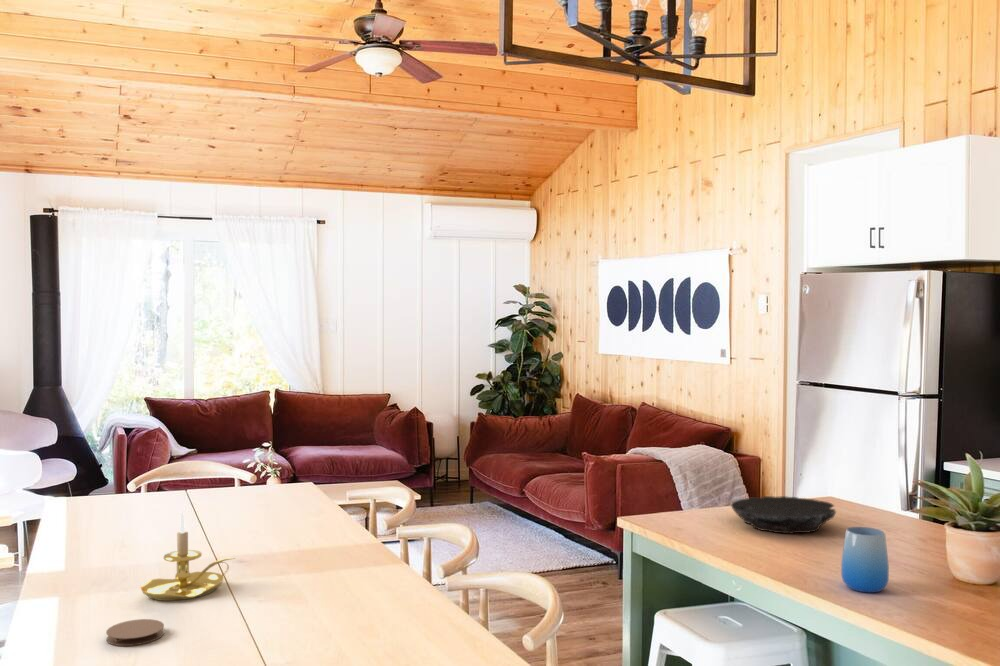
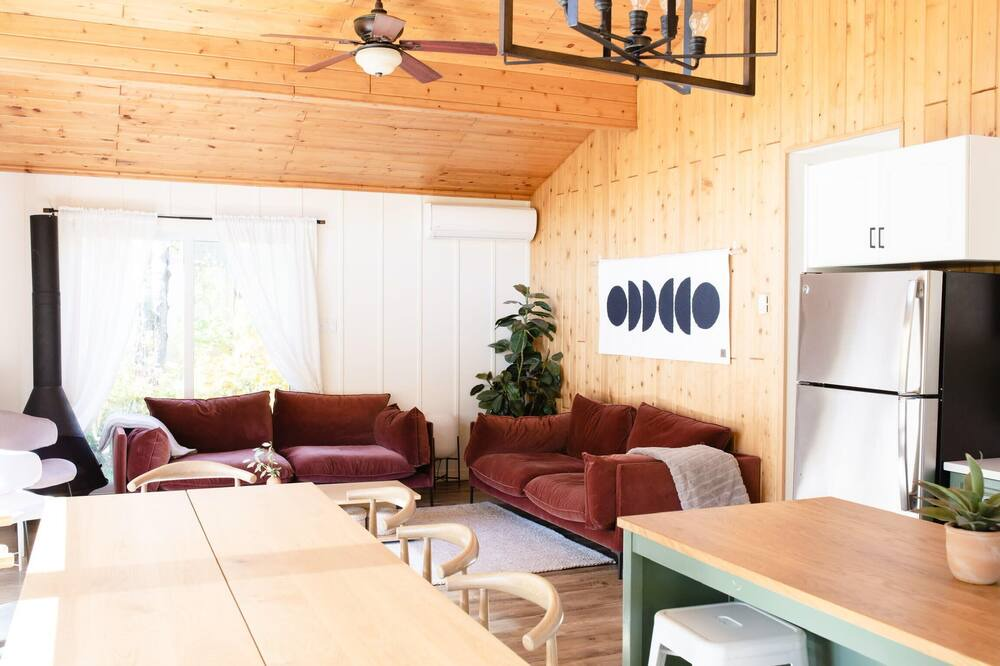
- bowl [730,495,838,535]
- cup [840,526,890,594]
- candle holder [140,510,236,602]
- coaster [105,618,165,647]
